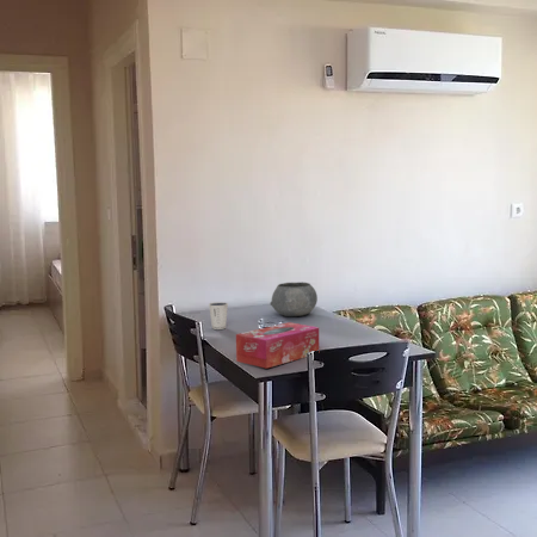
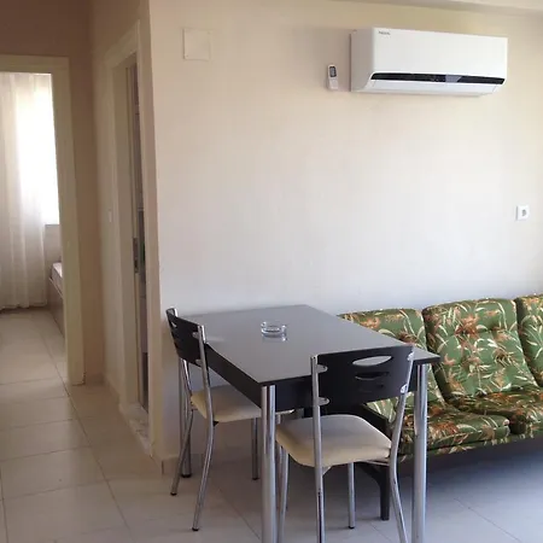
- tissue box [235,321,320,370]
- dixie cup [208,301,229,331]
- bowl [268,280,319,317]
